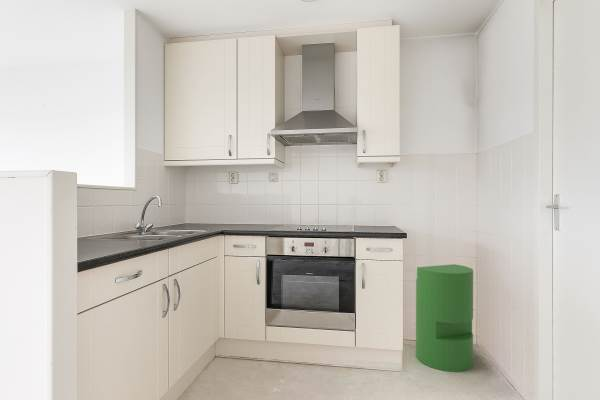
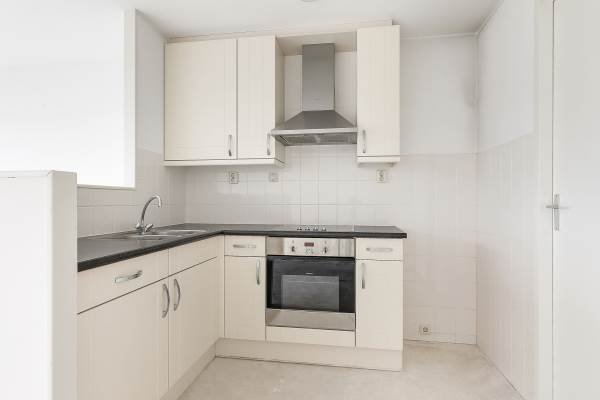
- trash can [415,263,474,373]
